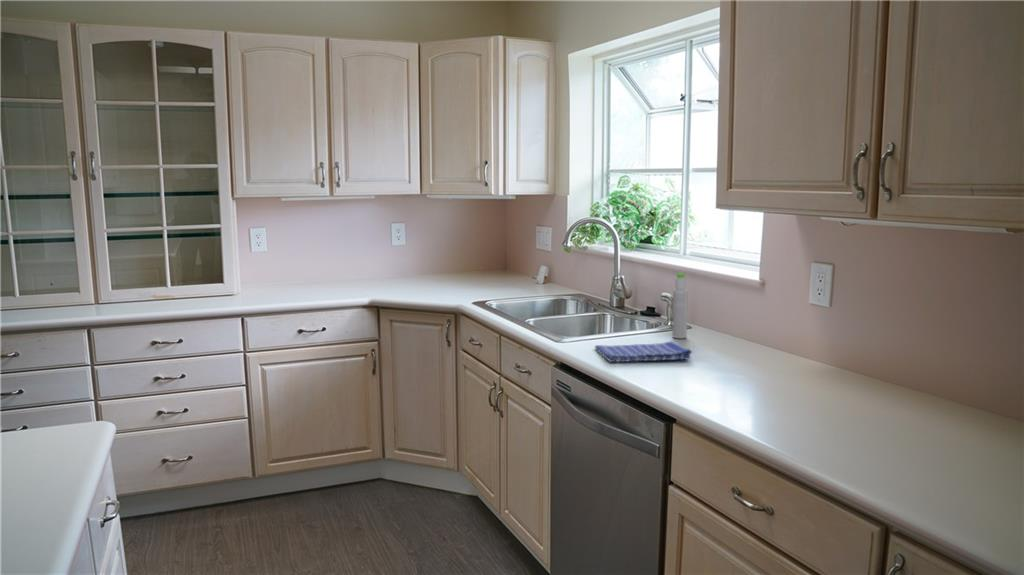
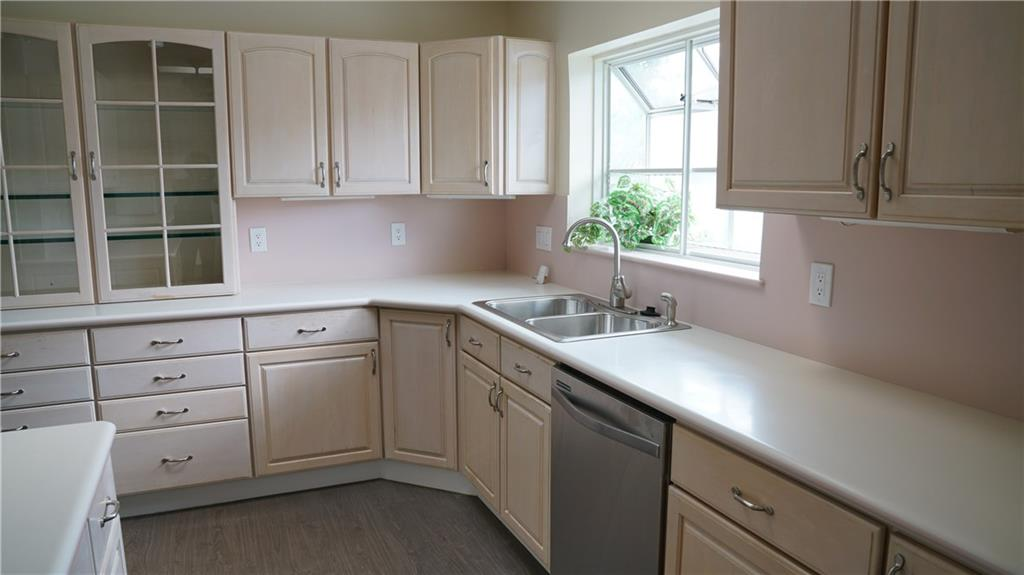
- dish towel [594,341,693,363]
- bottle [671,272,689,339]
